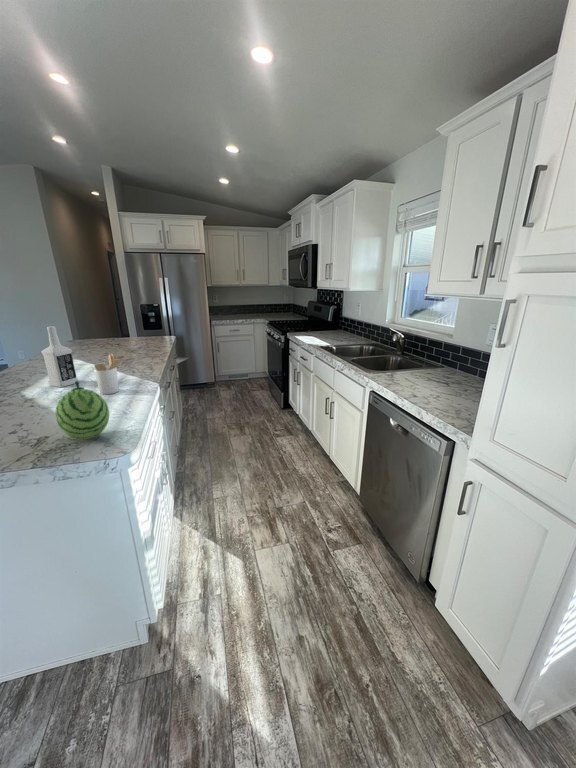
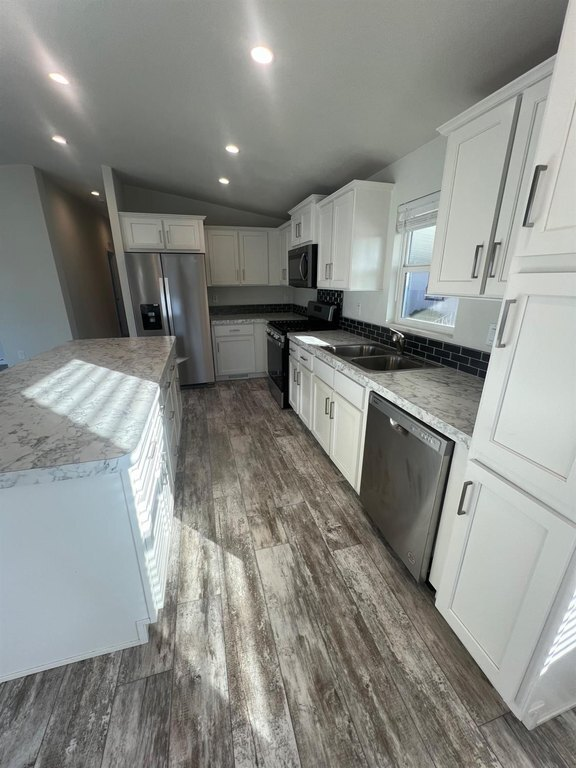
- utensil holder [93,353,126,395]
- vodka [41,325,79,388]
- fruit [54,380,110,440]
